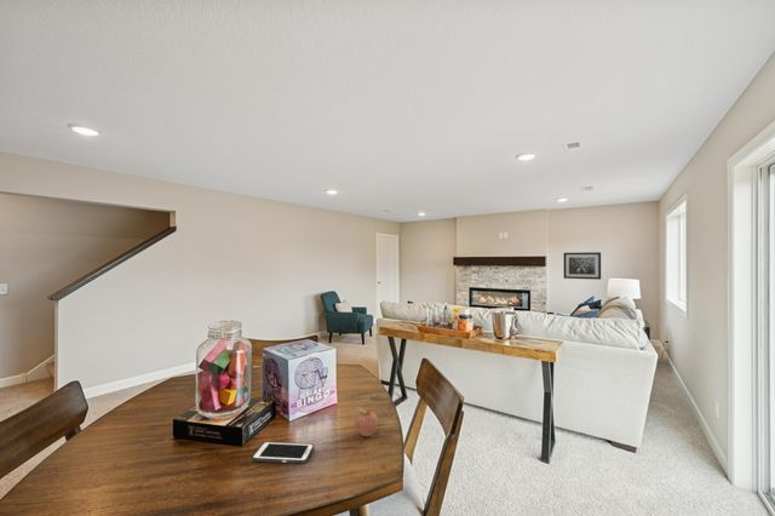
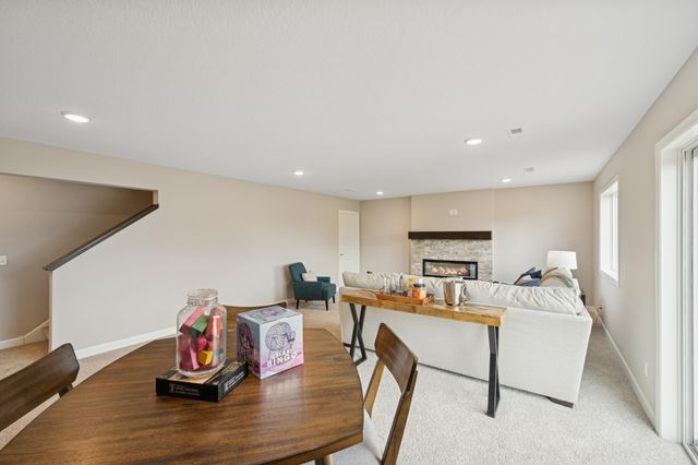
- fruit [354,406,379,437]
- wall art [563,251,602,281]
- cell phone [251,441,315,465]
